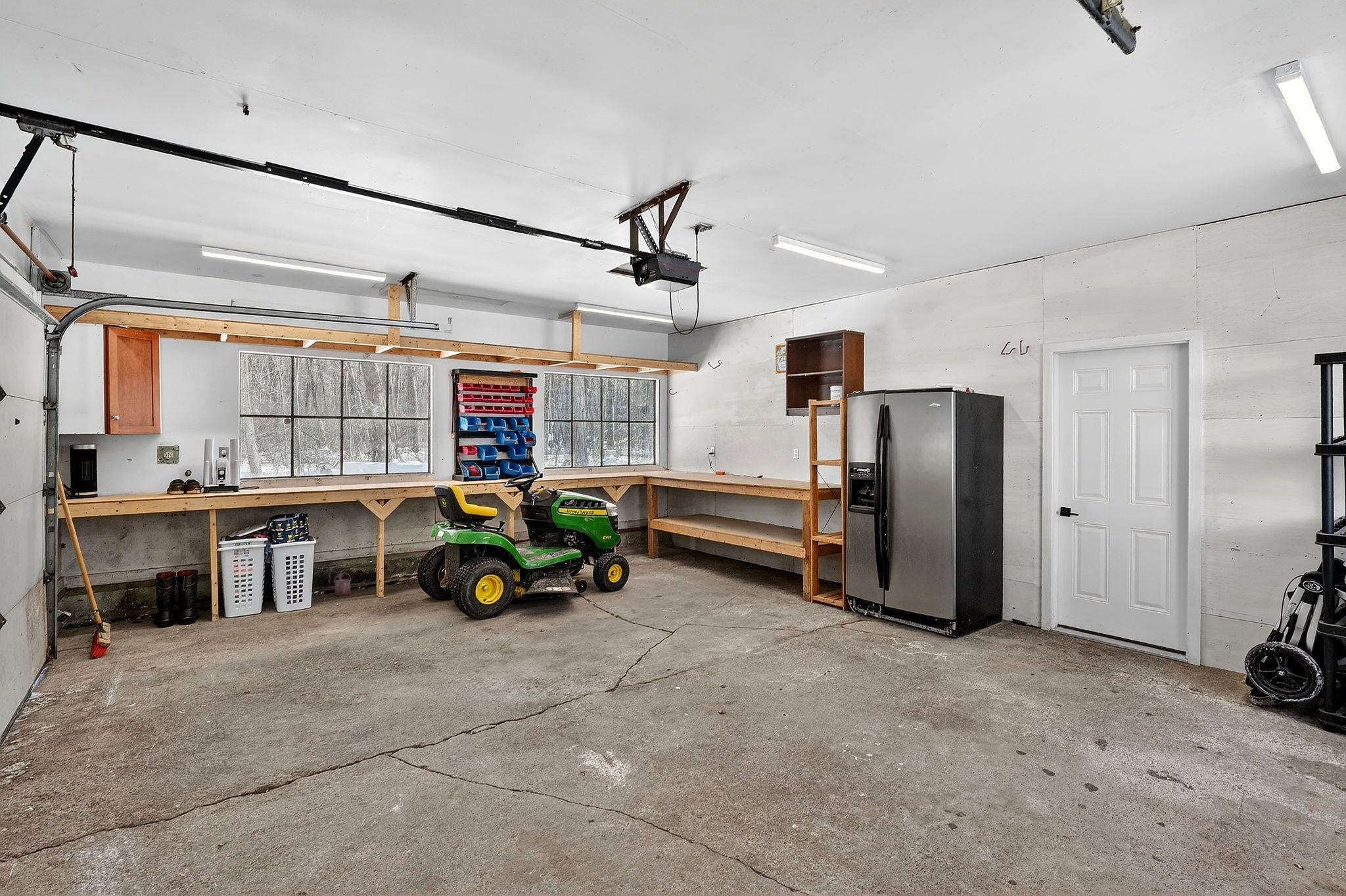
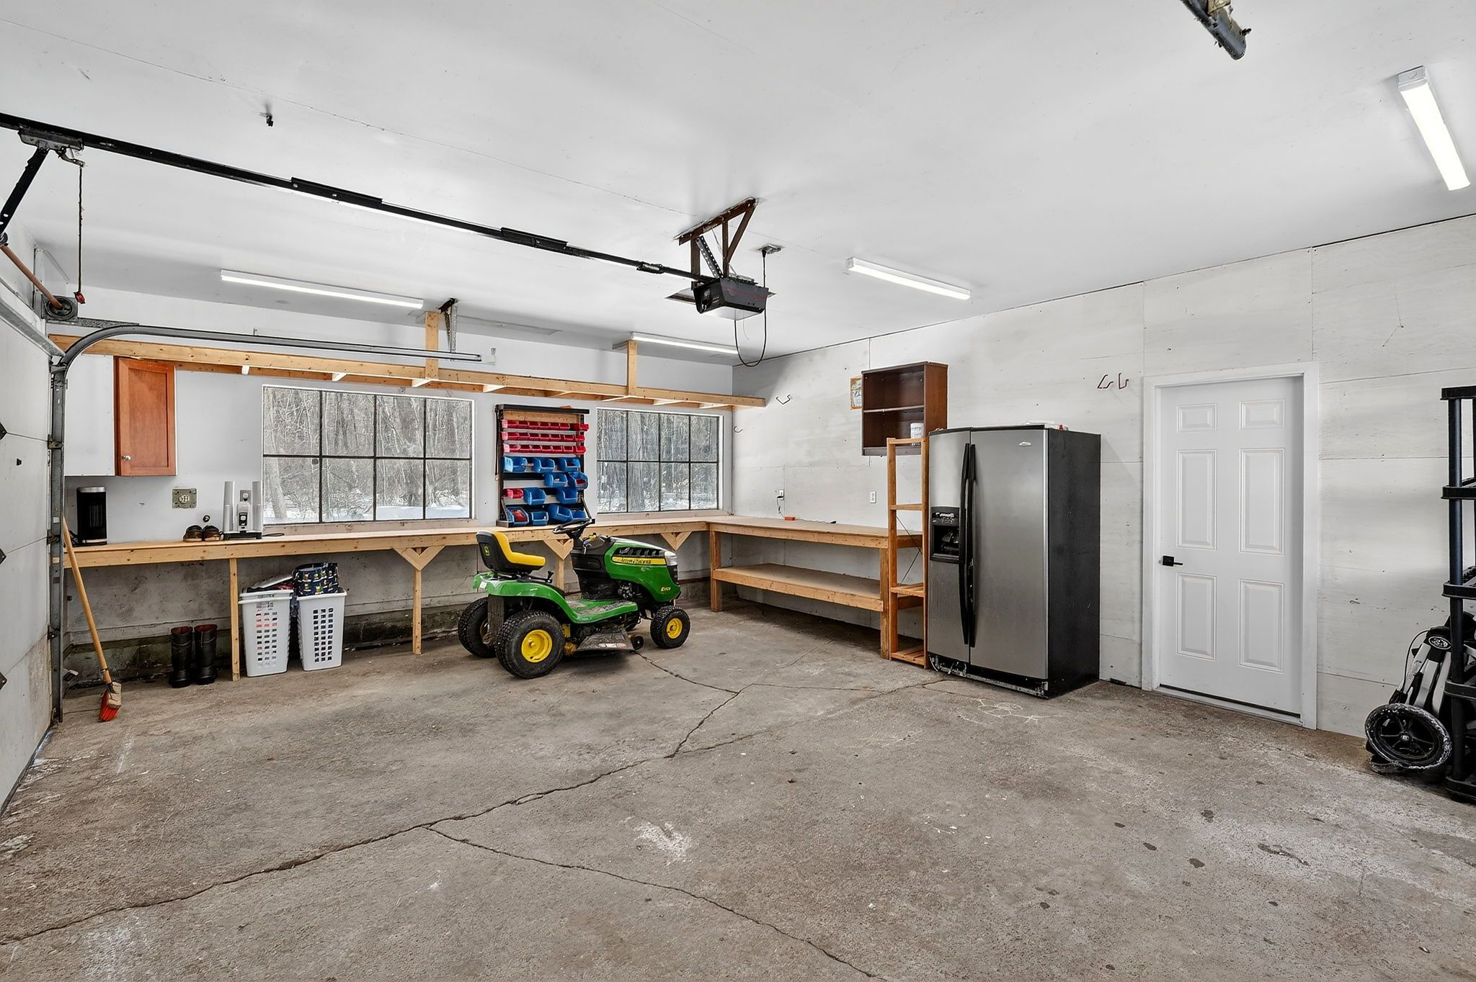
- watering can [333,572,352,596]
